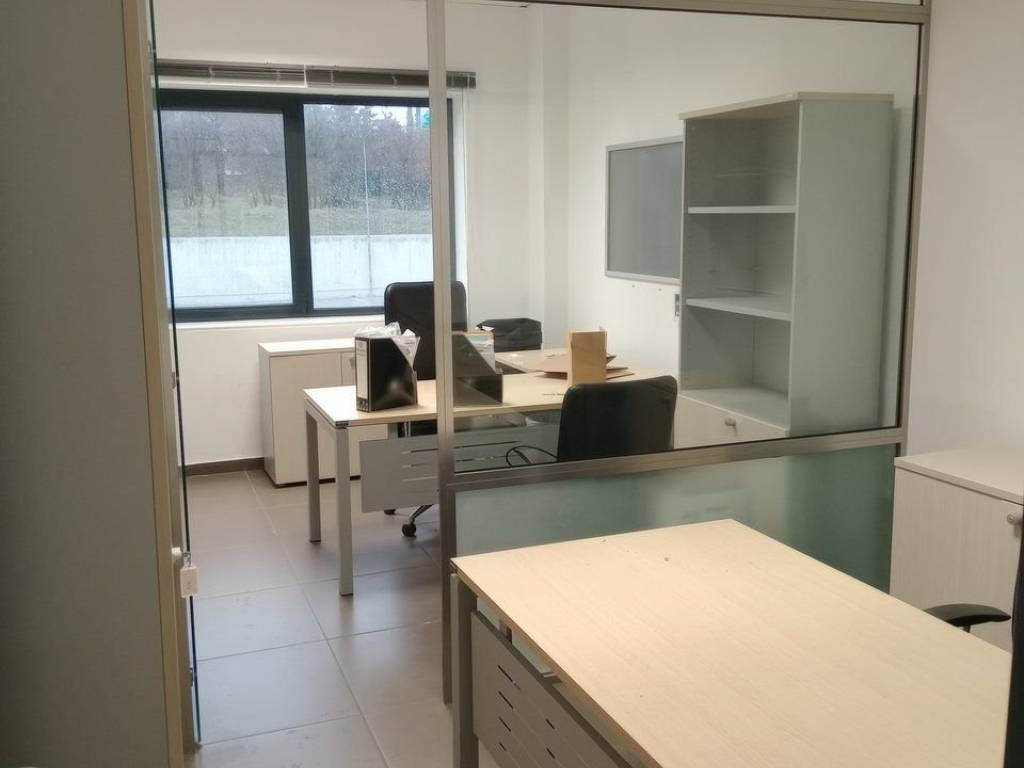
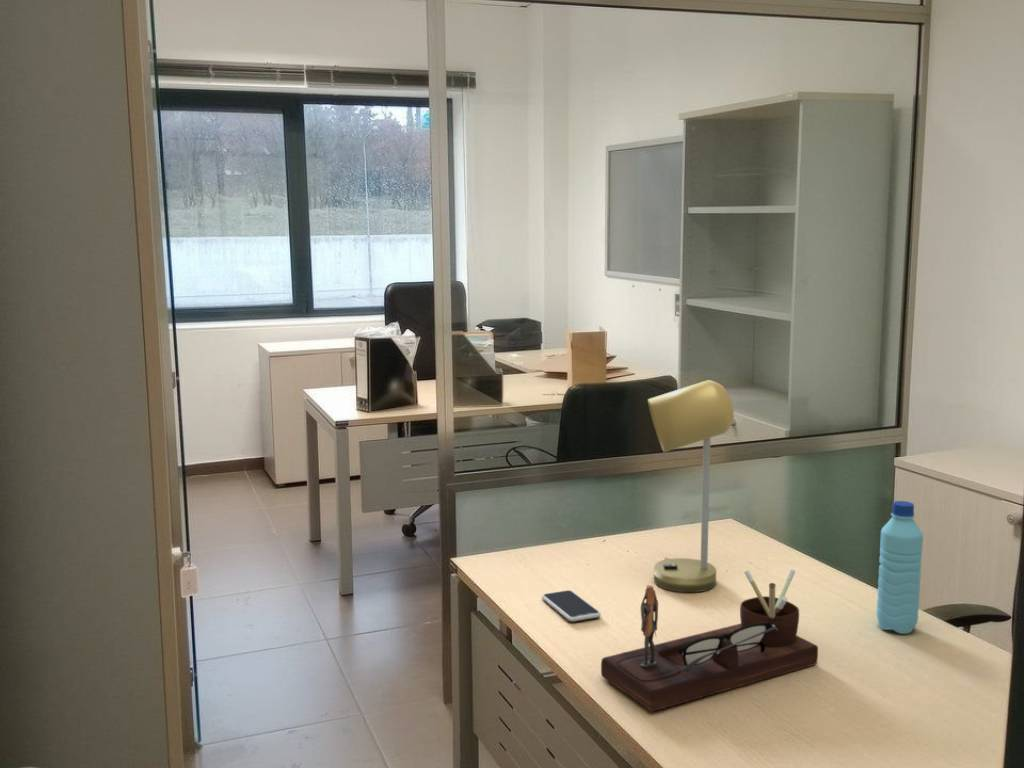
+ desk organizer [600,568,819,712]
+ smartphone [541,589,602,622]
+ water bottle [876,500,924,635]
+ desk lamp [647,379,735,593]
